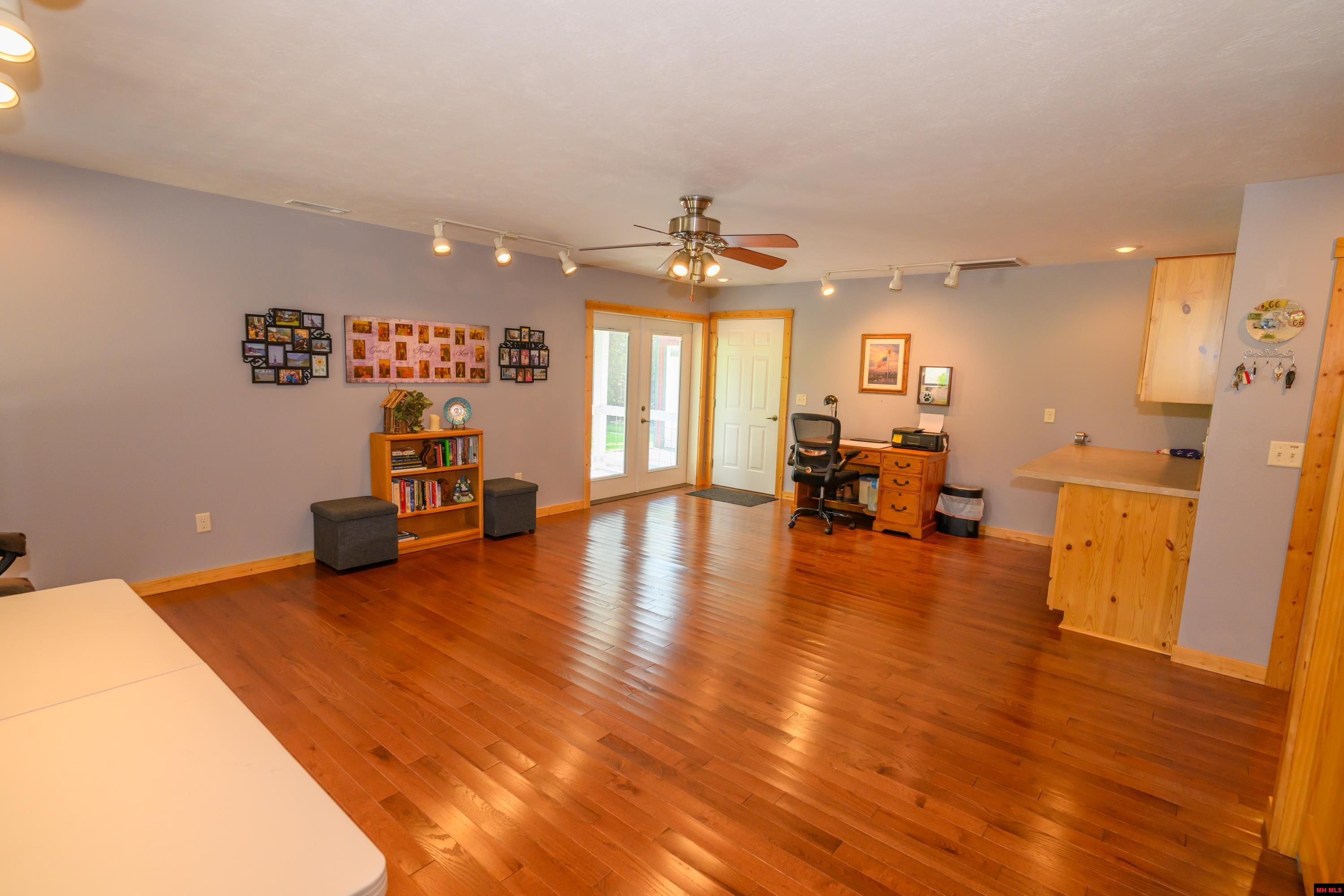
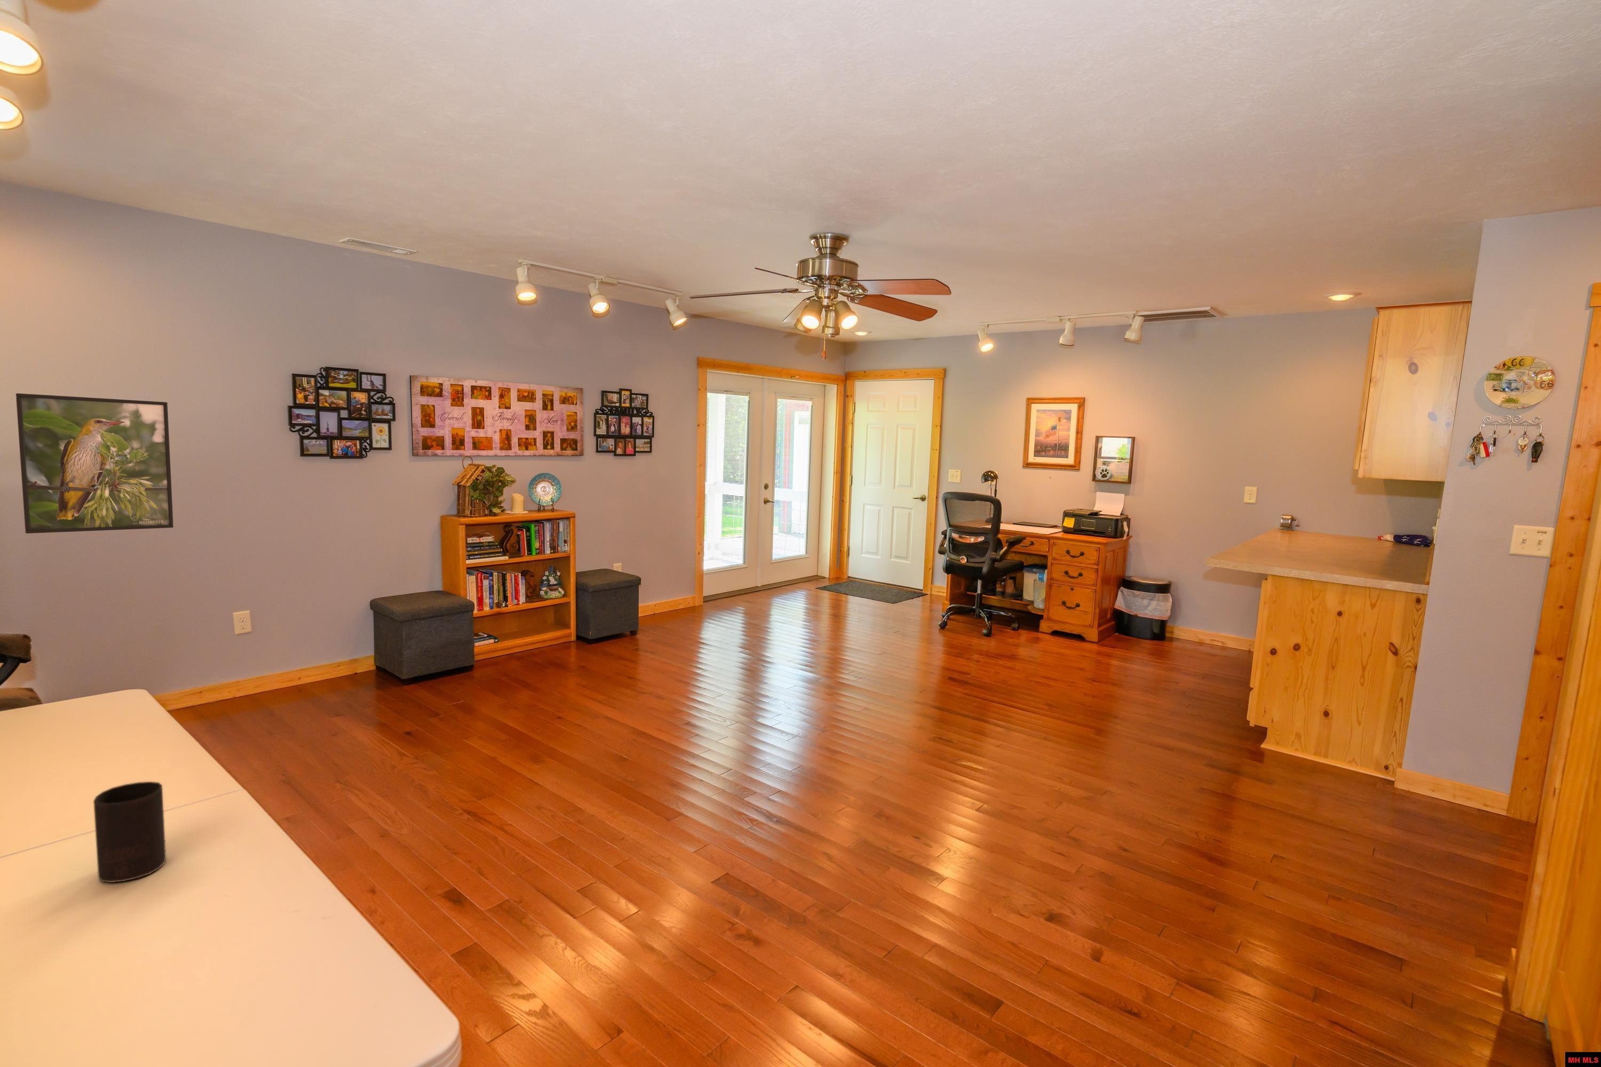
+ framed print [15,393,174,534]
+ cup [93,781,167,882]
